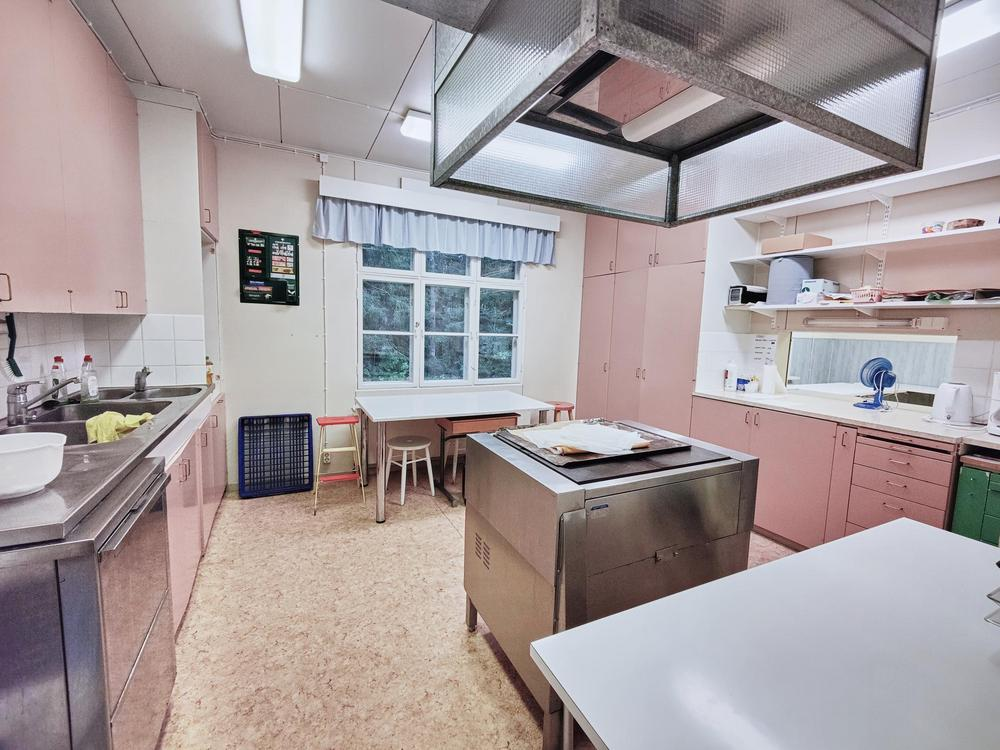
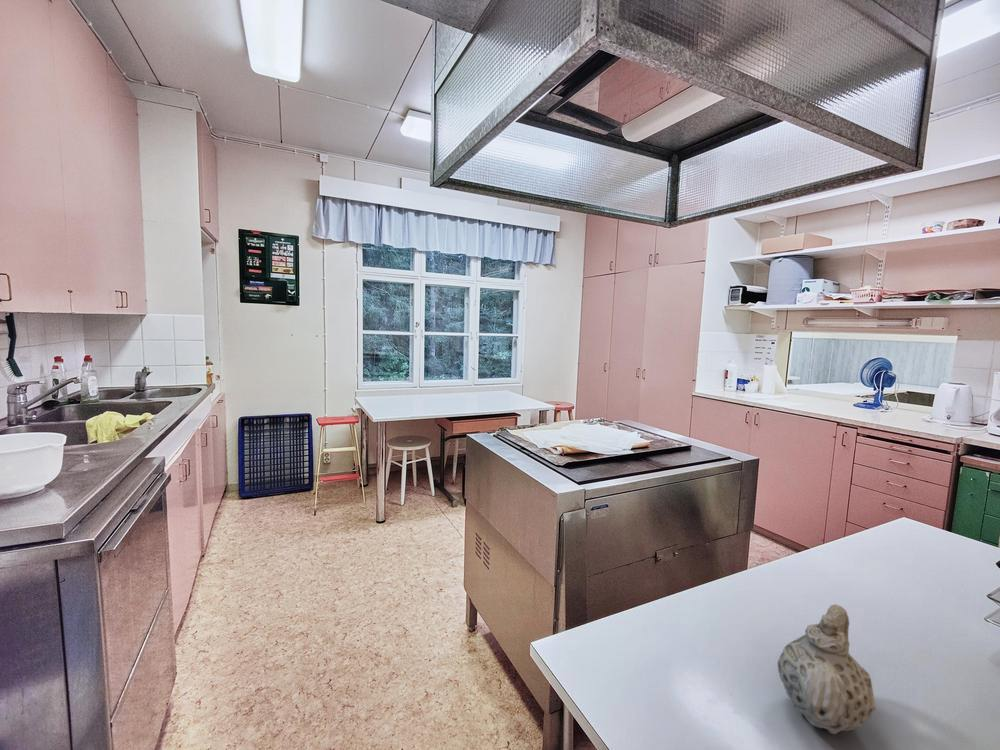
+ teapot [777,603,877,735]
